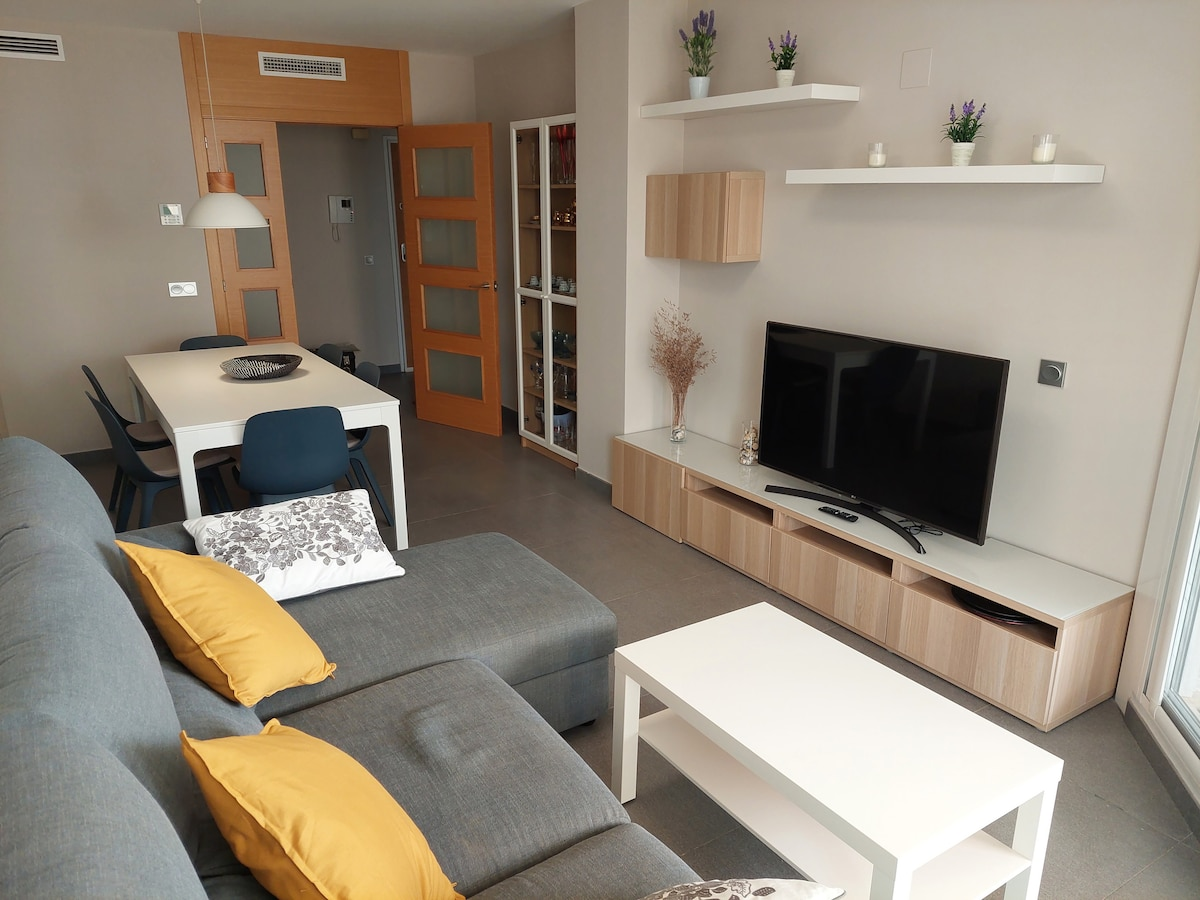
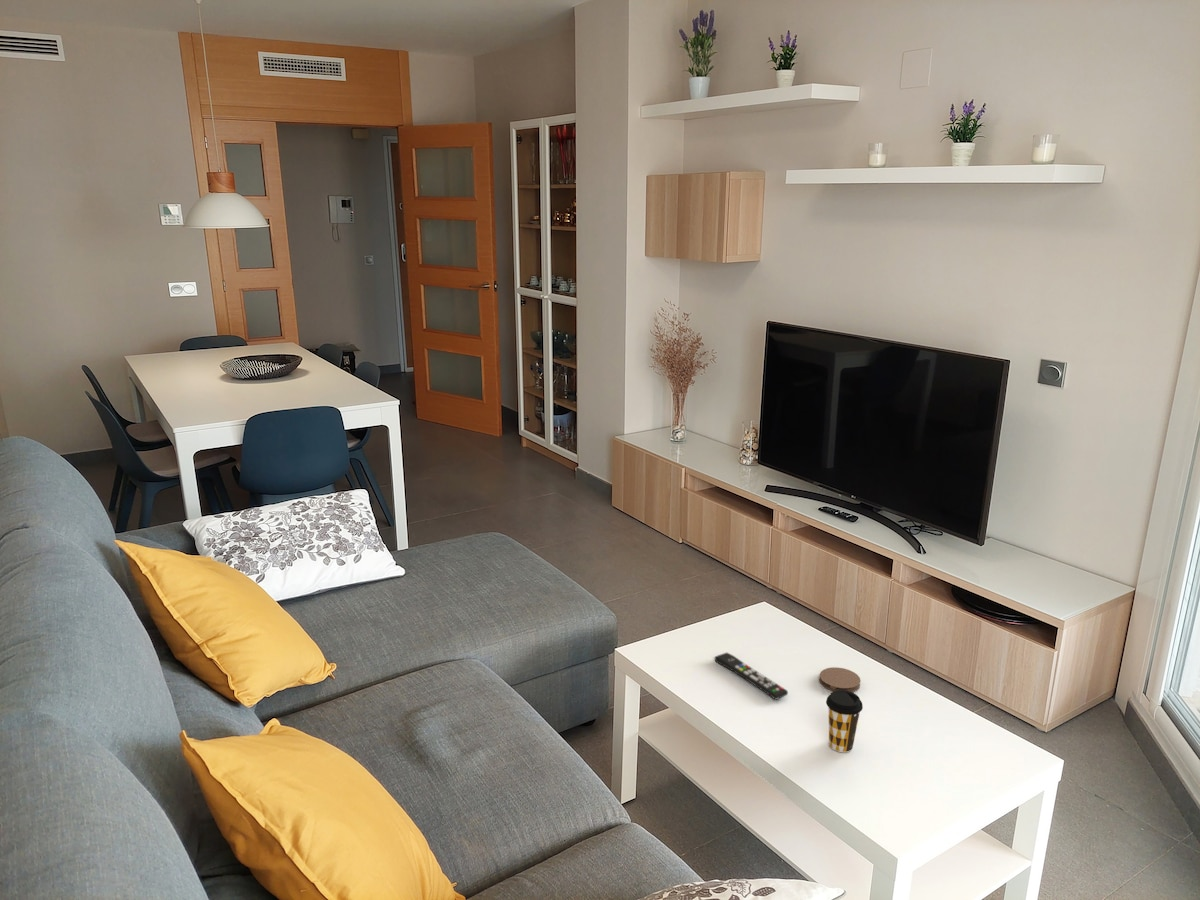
+ coffee cup [825,690,864,753]
+ coaster [818,666,861,693]
+ remote control [713,652,789,701]
